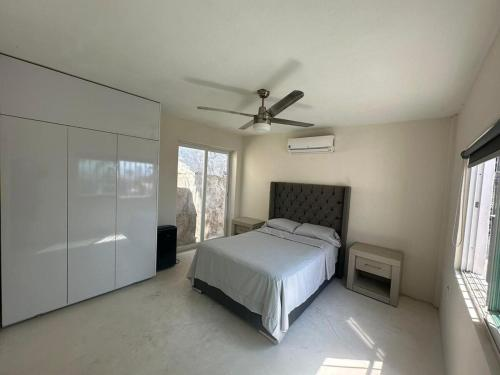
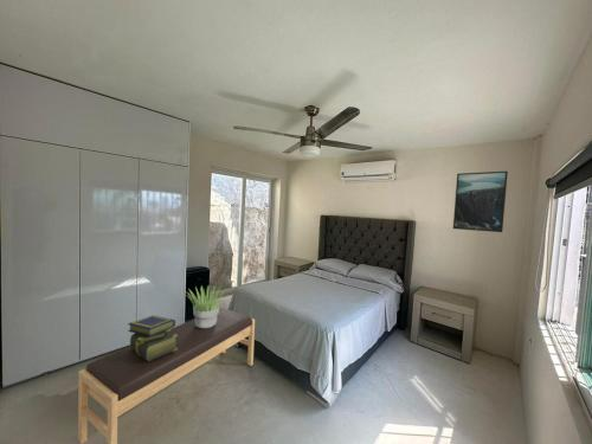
+ potted plant [184,284,226,328]
+ stack of books [127,314,178,361]
+ bench [77,307,256,444]
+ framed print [452,170,509,233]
